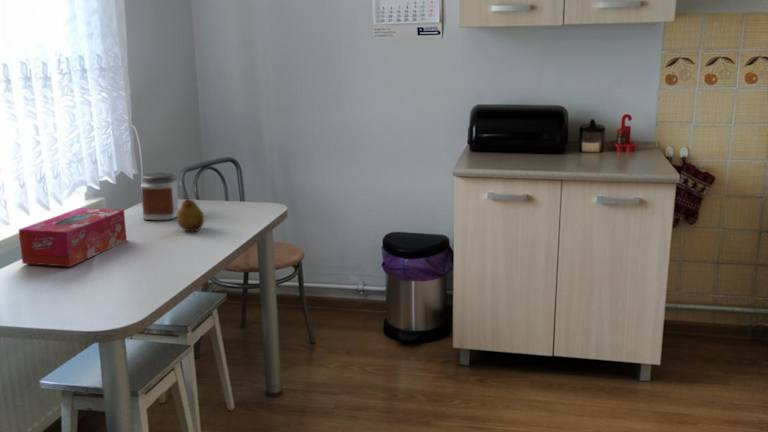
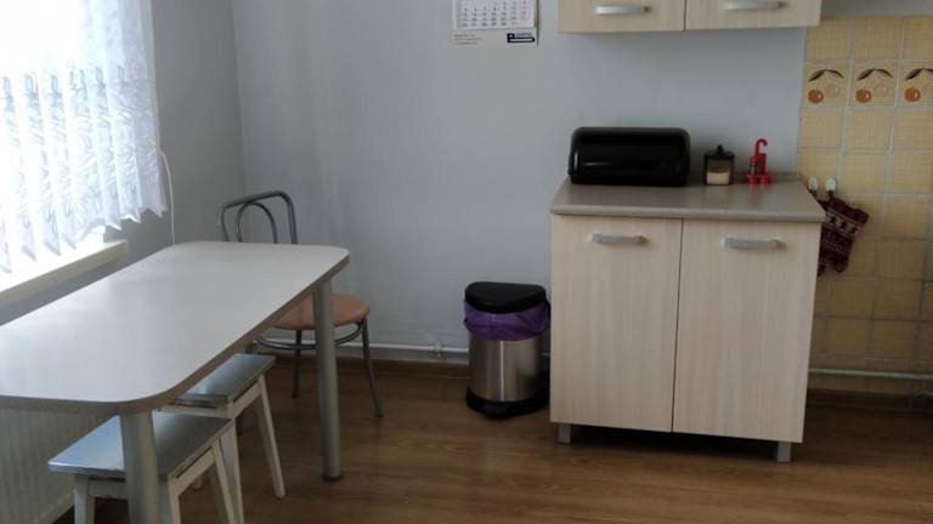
- jar [140,171,179,221]
- tissue box [18,207,128,268]
- fruit [176,195,205,232]
